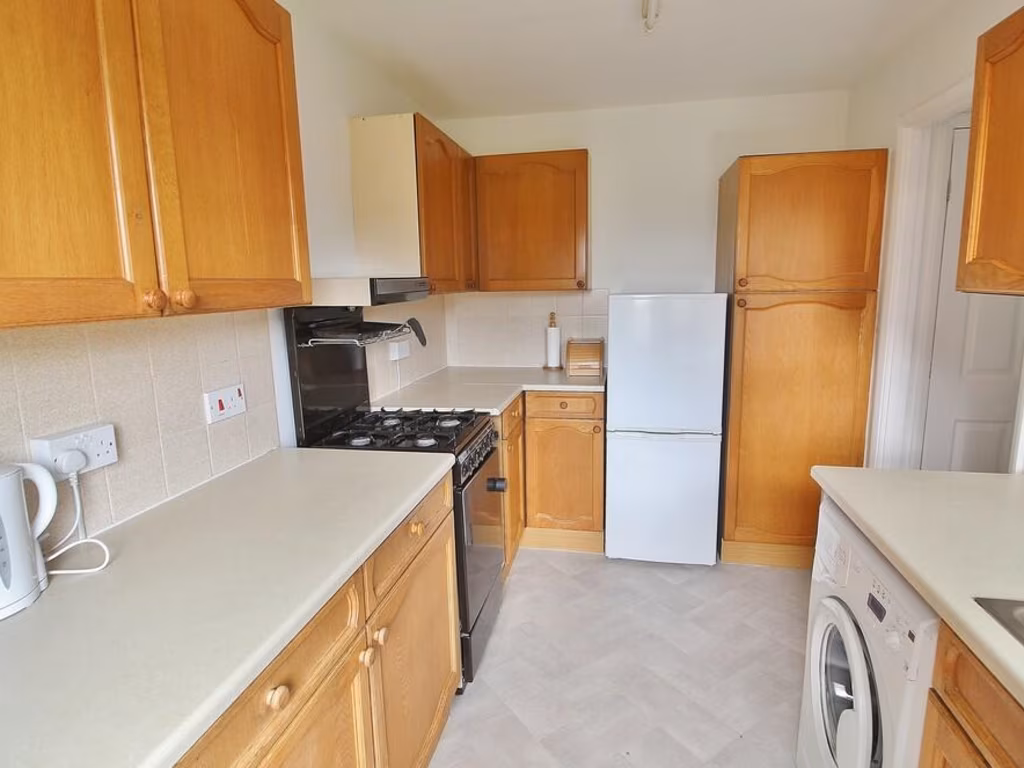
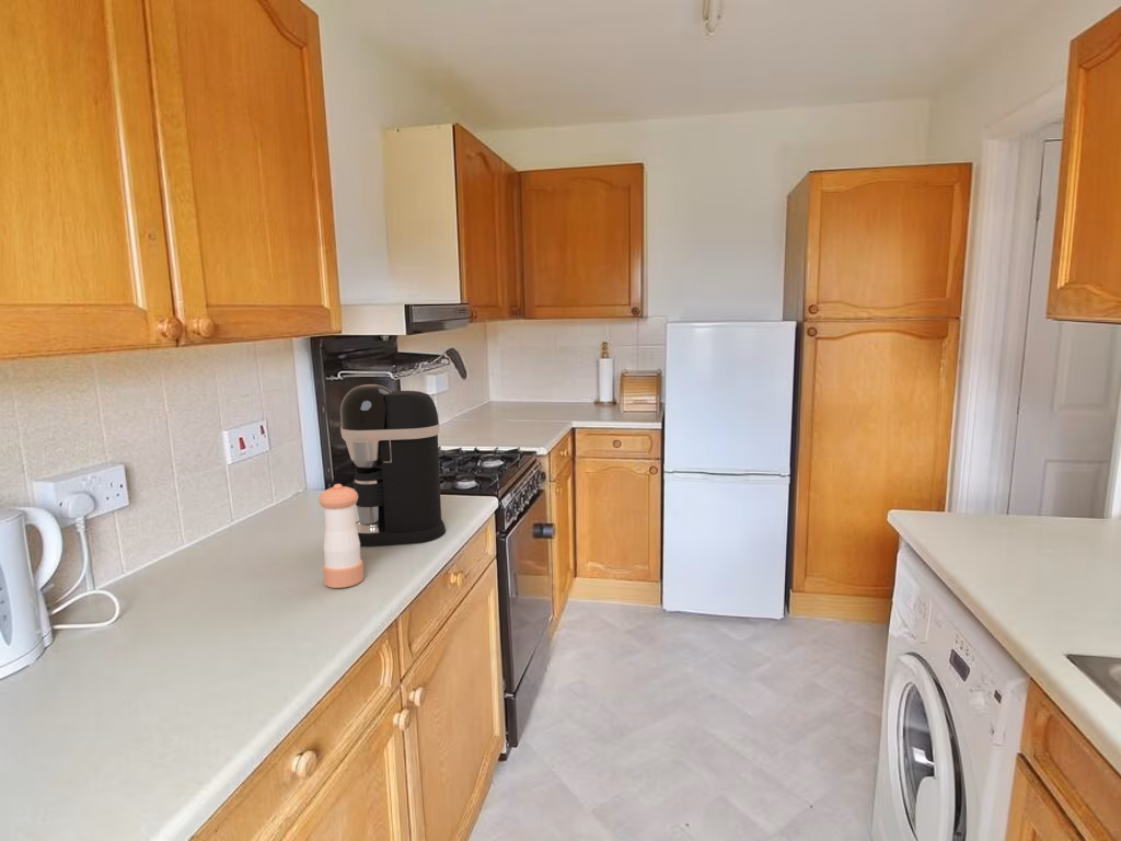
+ pepper shaker [317,483,365,589]
+ coffee maker [339,383,447,546]
